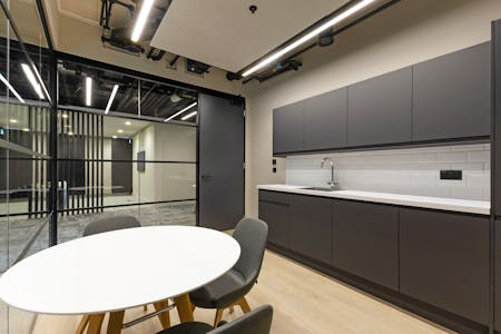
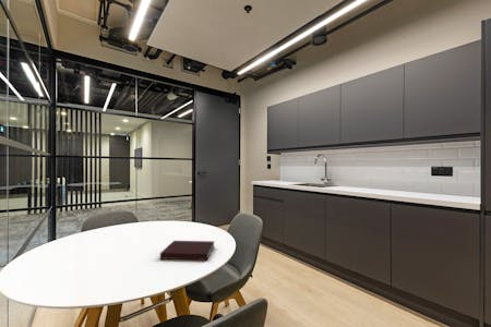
+ notebook [159,240,216,262]
